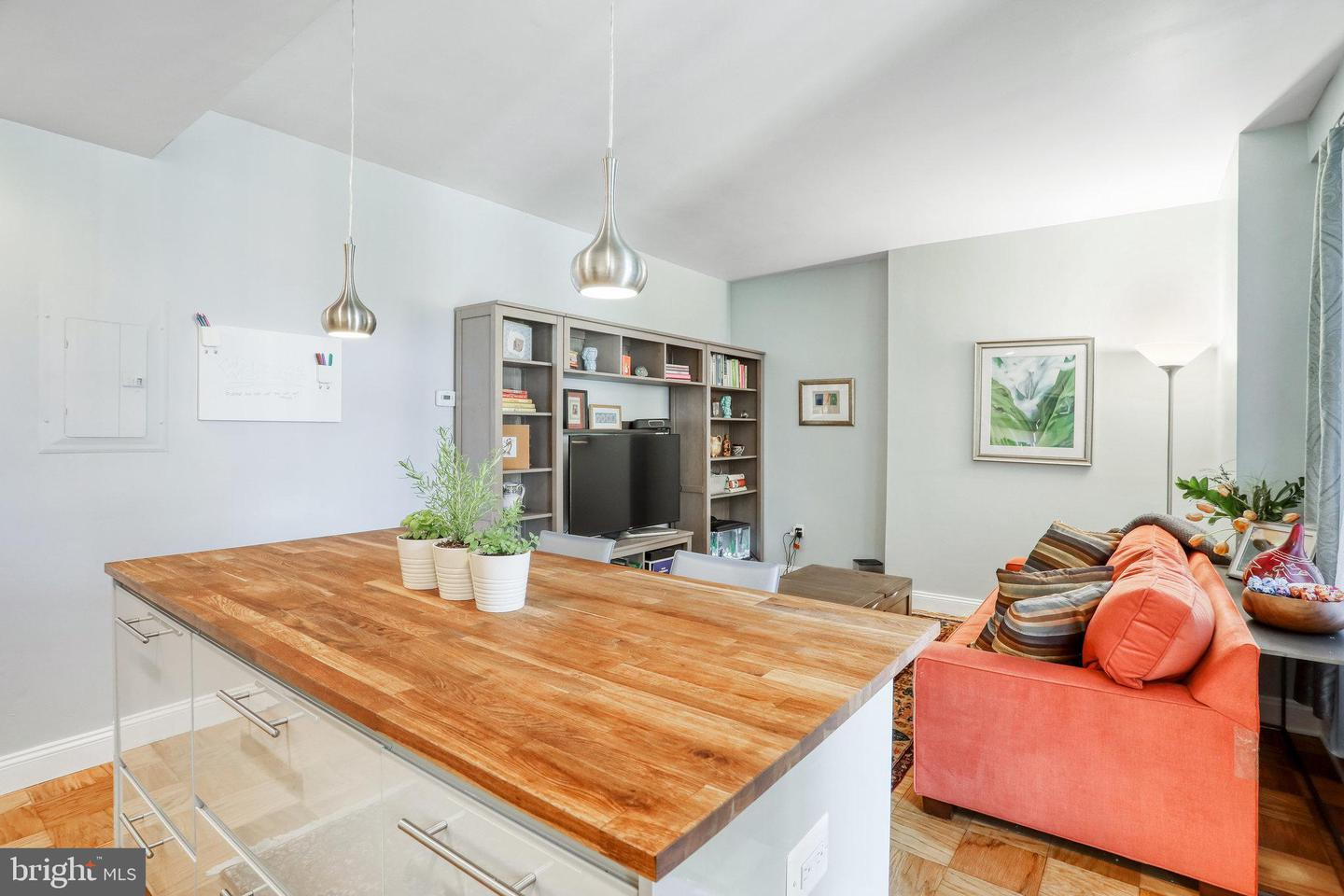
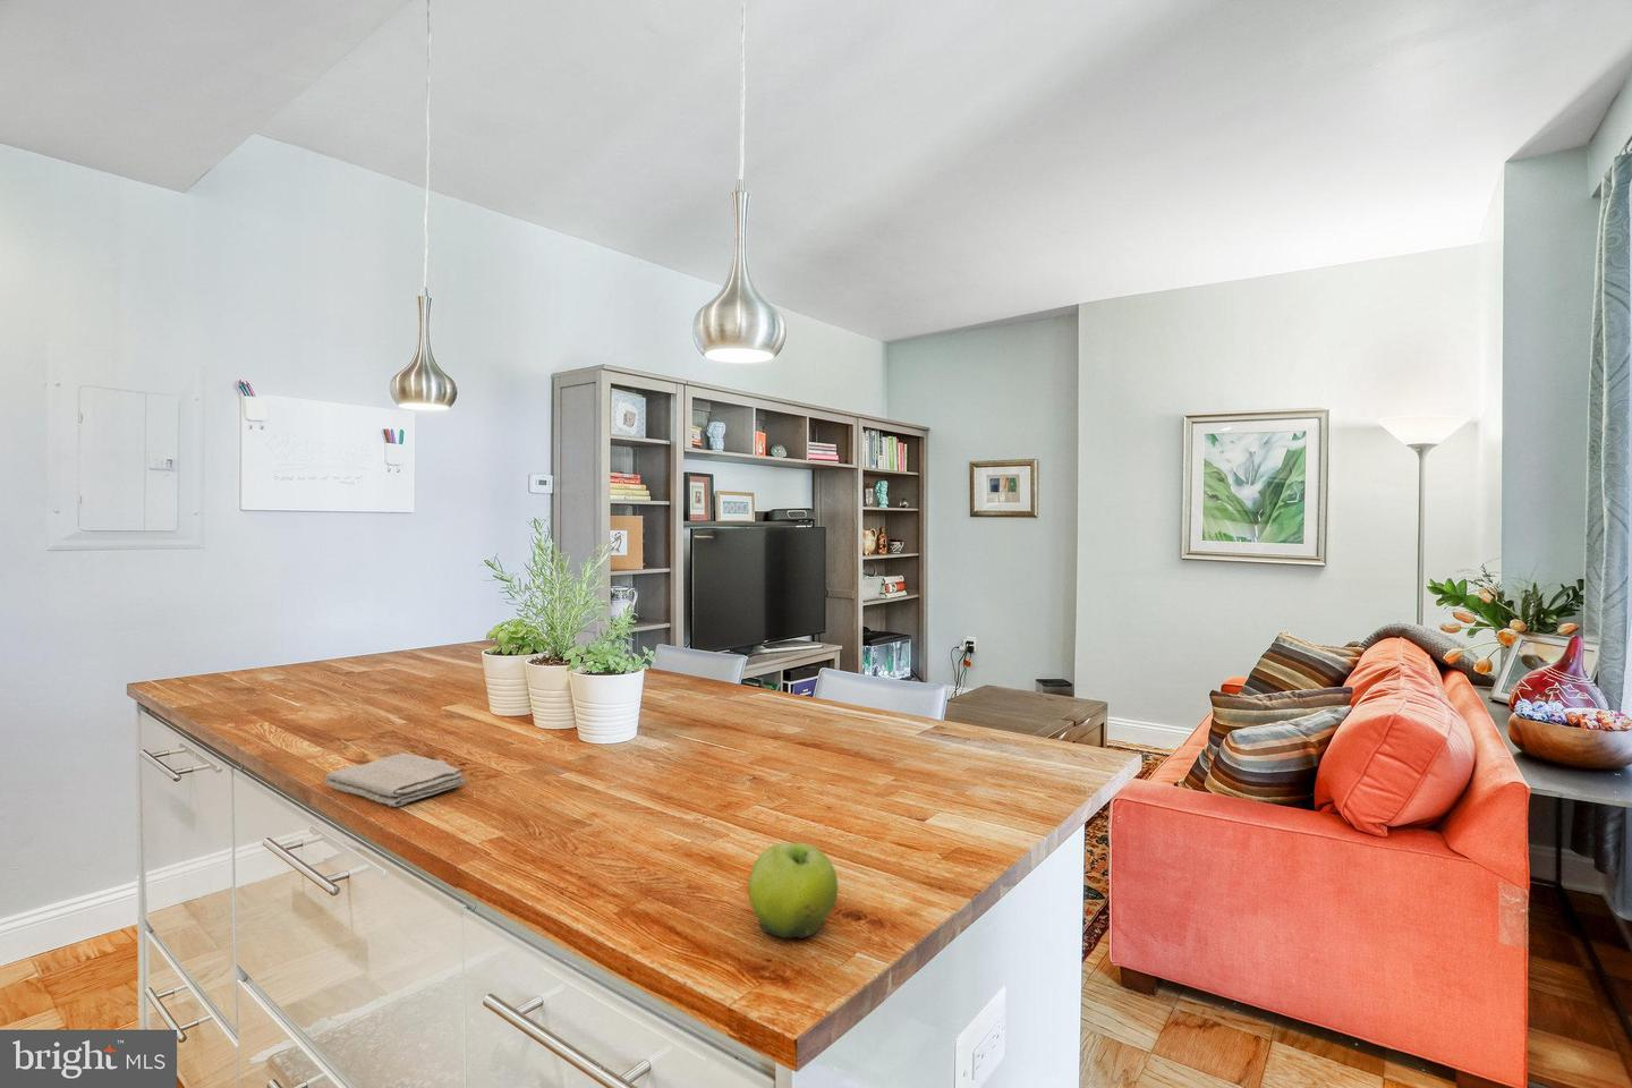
+ fruit [747,841,839,940]
+ washcloth [323,753,466,807]
